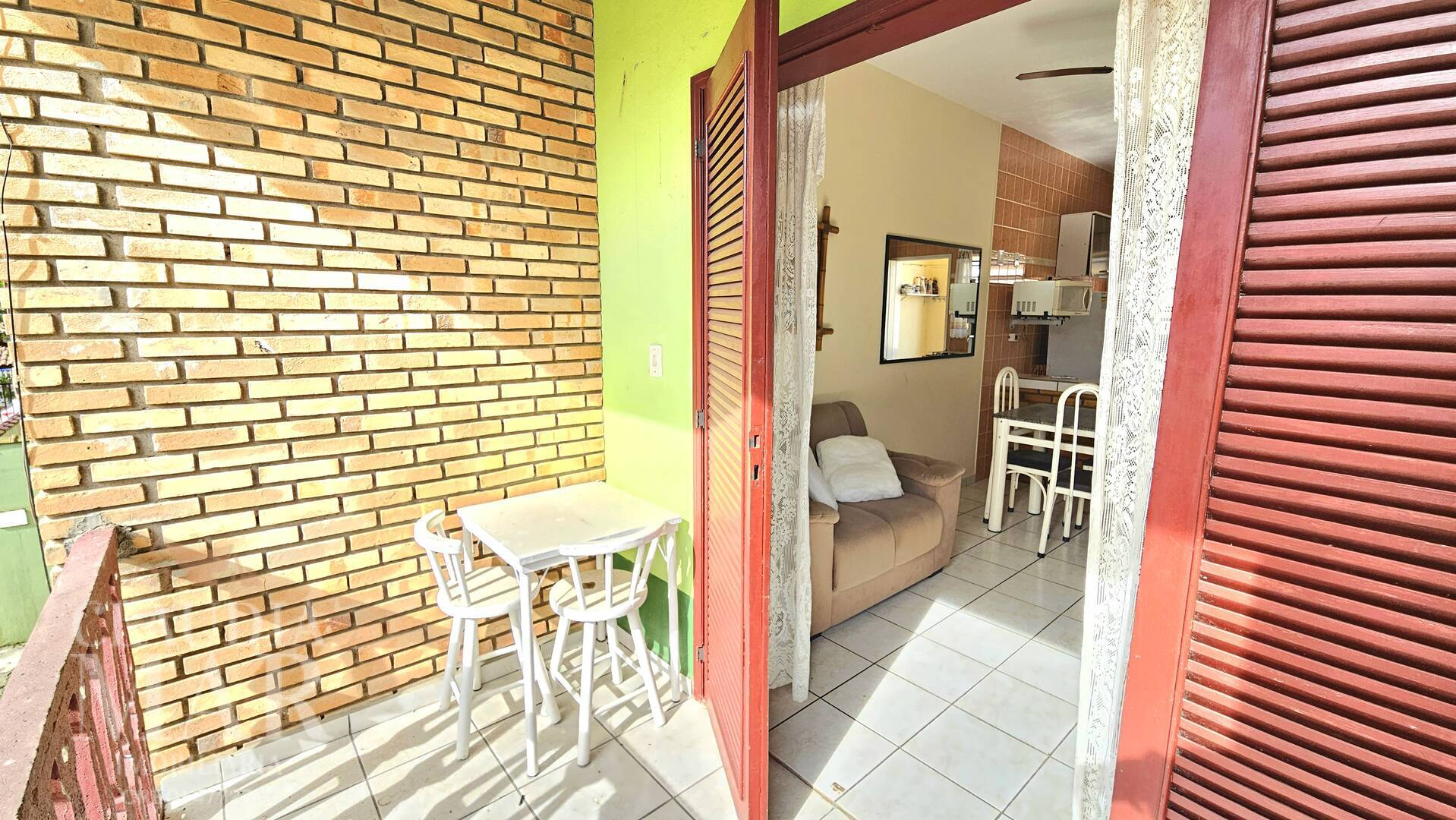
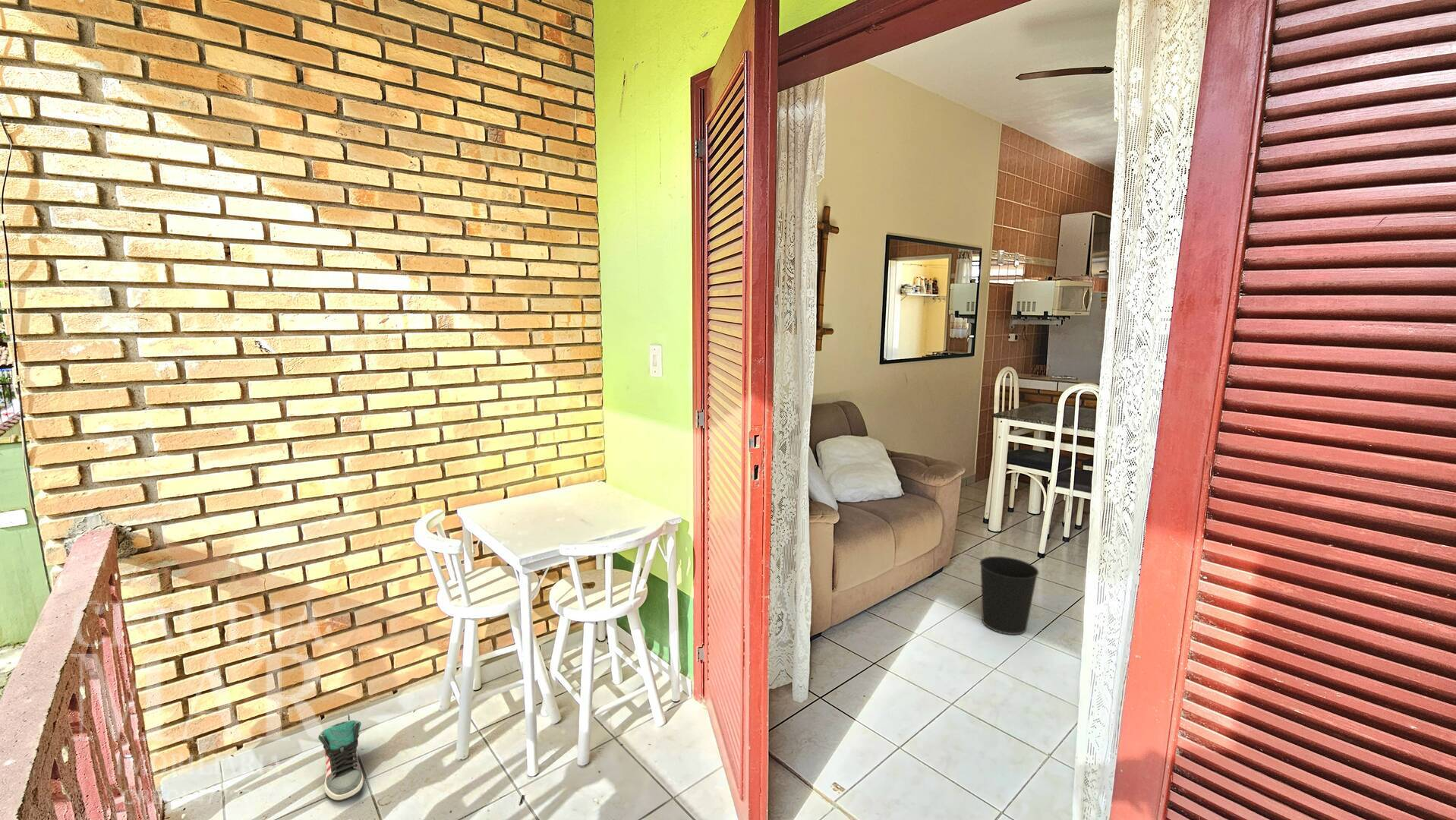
+ sneaker [317,719,364,803]
+ wastebasket [979,556,1039,635]
